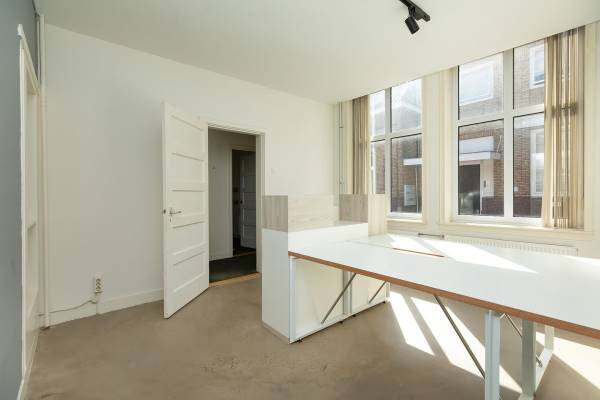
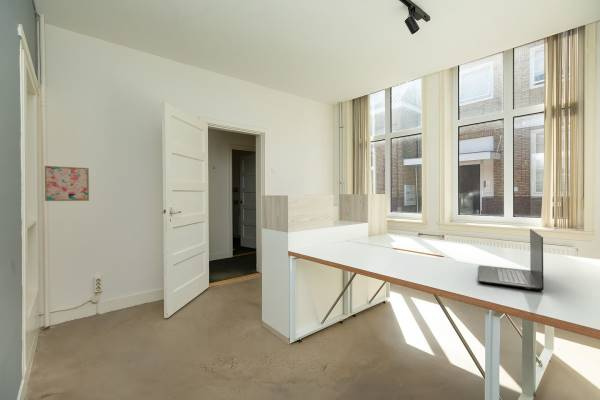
+ laptop [477,228,544,292]
+ wall art [44,165,90,202]
